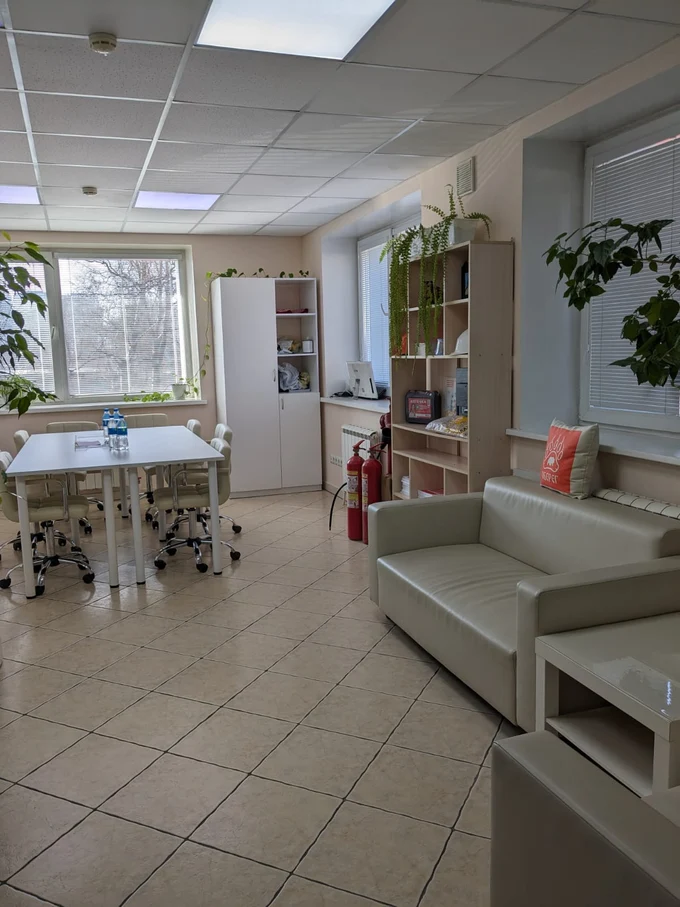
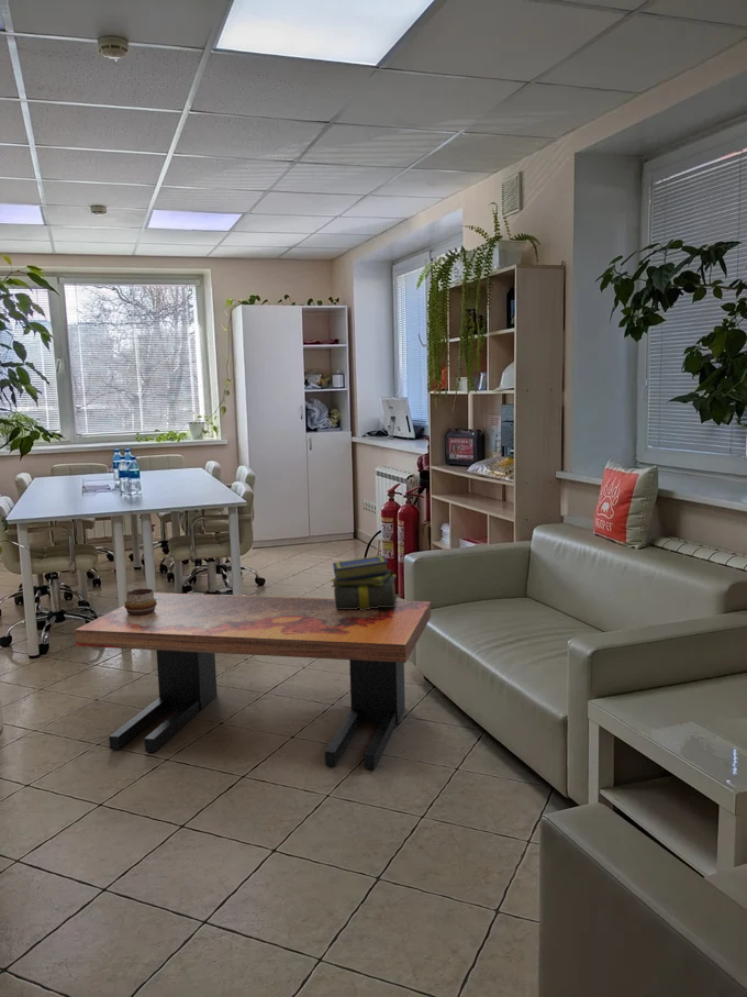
+ coffee table [74,591,432,771]
+ stack of books [330,554,399,610]
+ decorative bowl [124,588,157,614]
